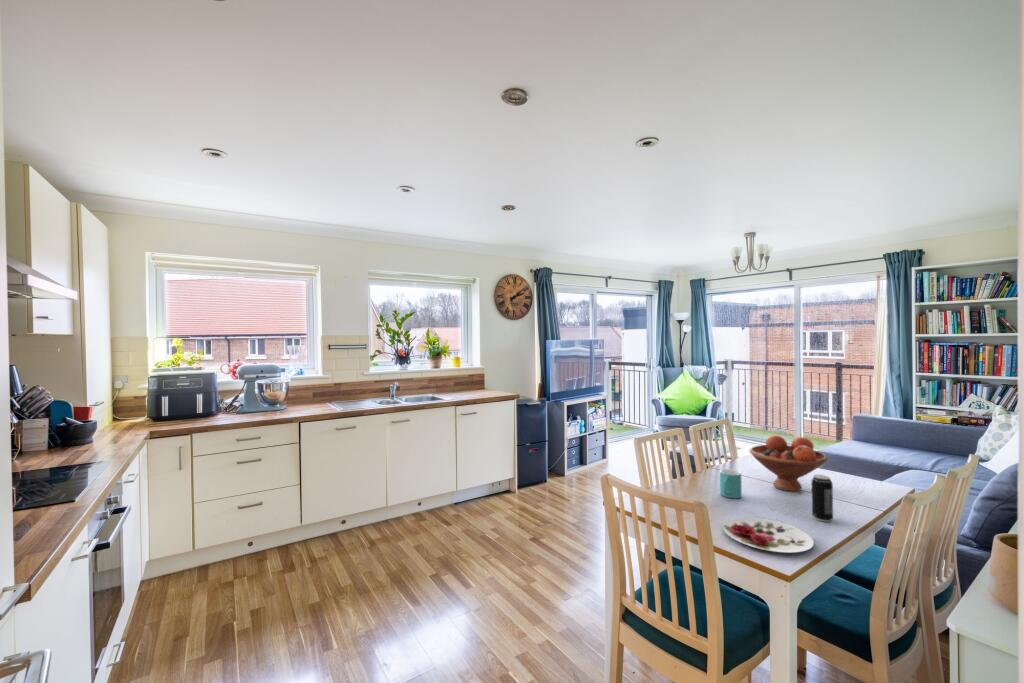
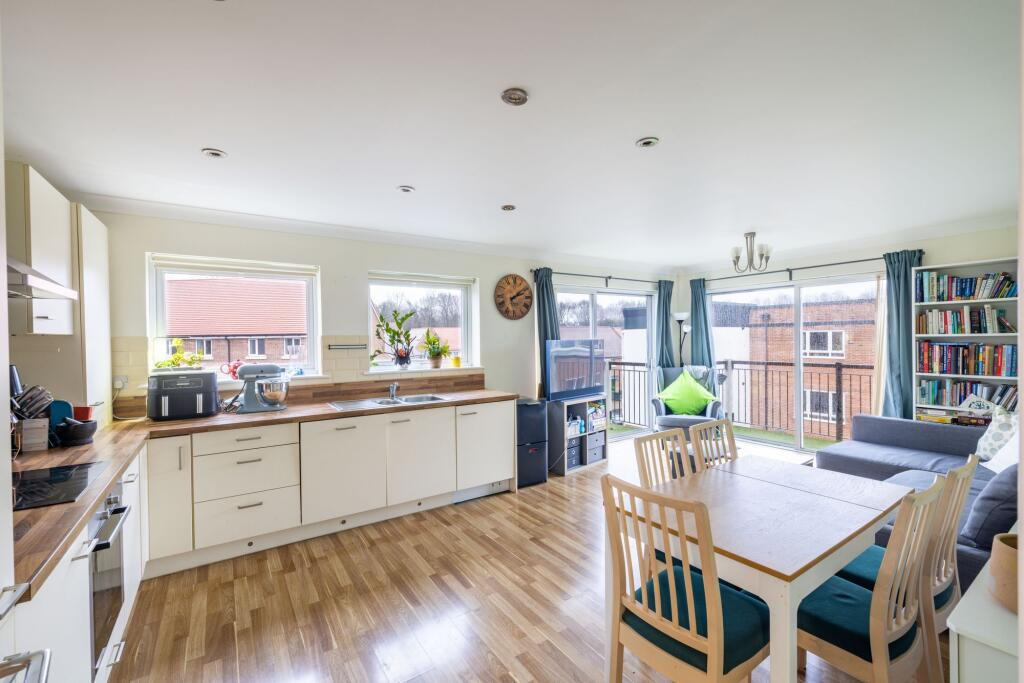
- mug [719,468,743,499]
- fruit bowl [748,434,829,492]
- beverage can [811,474,834,523]
- plate [722,517,815,554]
